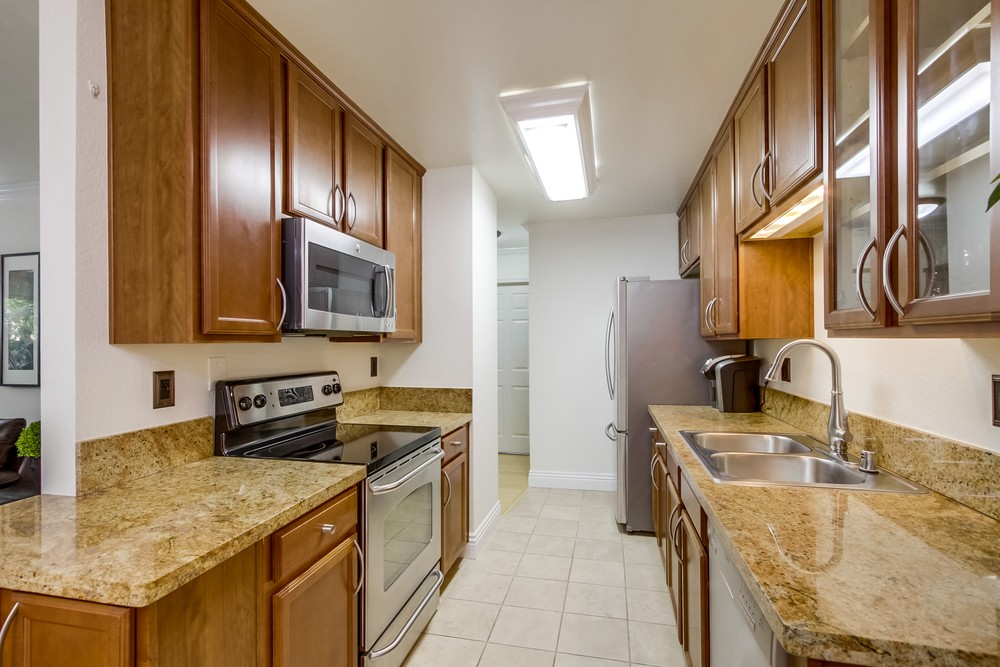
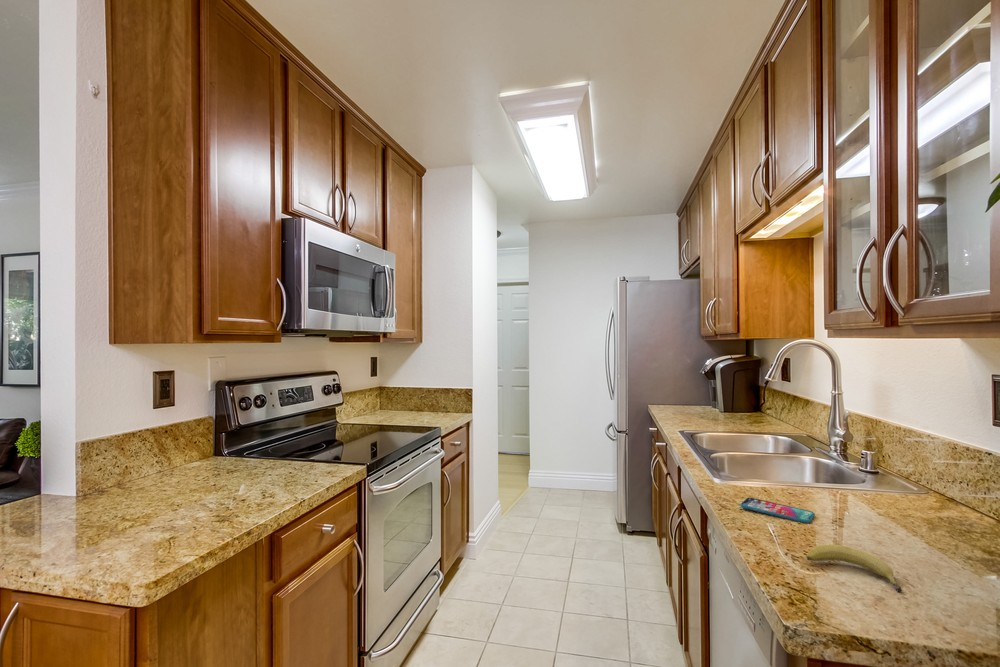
+ fruit [806,544,903,593]
+ smartphone [739,497,816,524]
